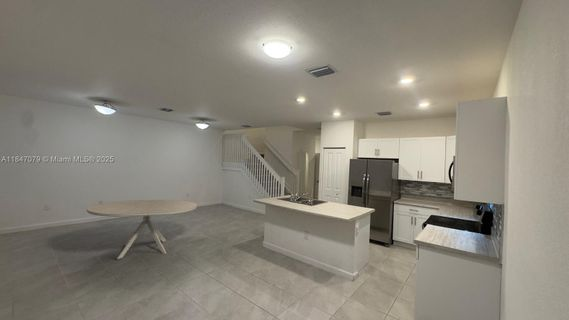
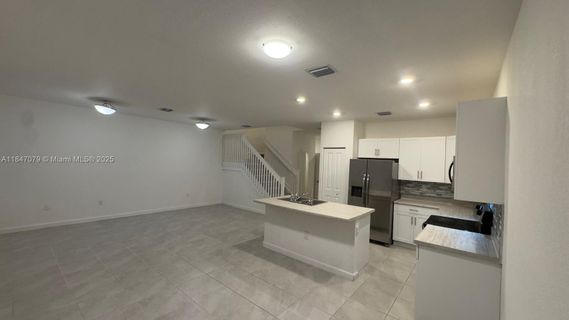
- dining table [86,199,198,260]
